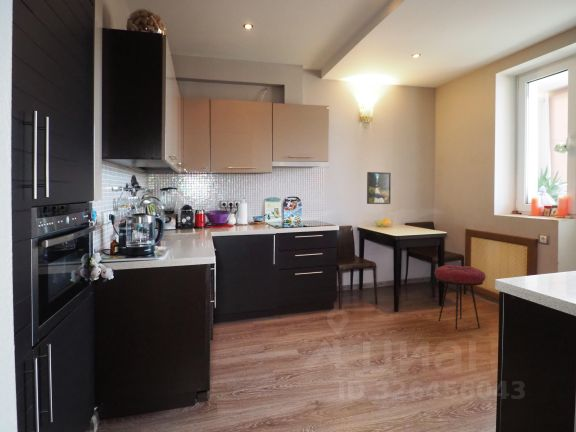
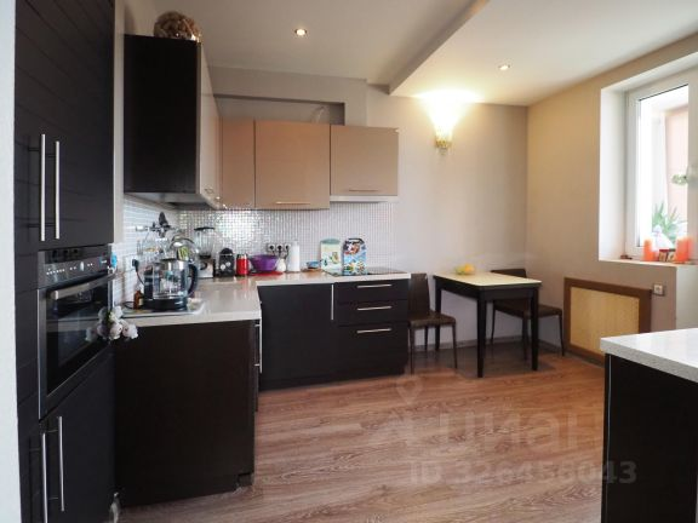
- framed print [366,171,392,205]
- stool [434,264,487,330]
